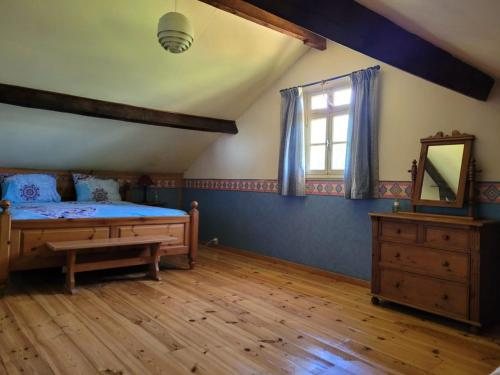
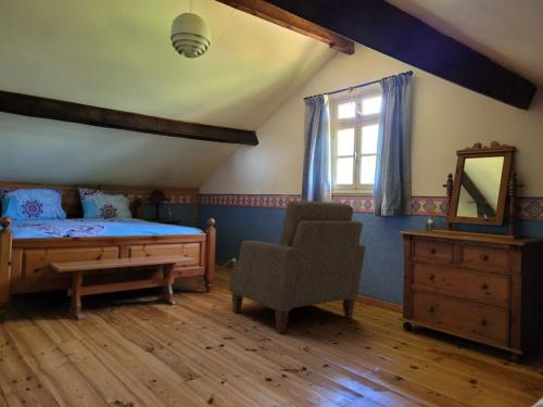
+ chair [228,200,367,333]
